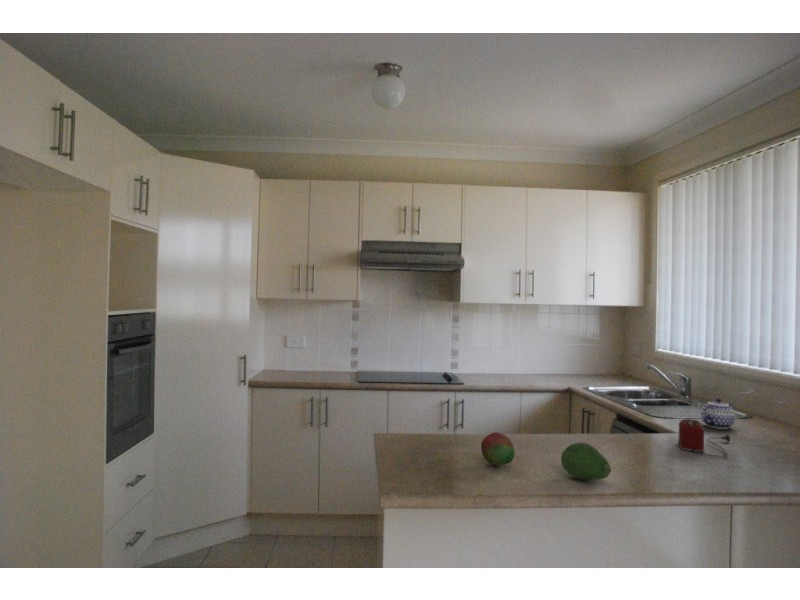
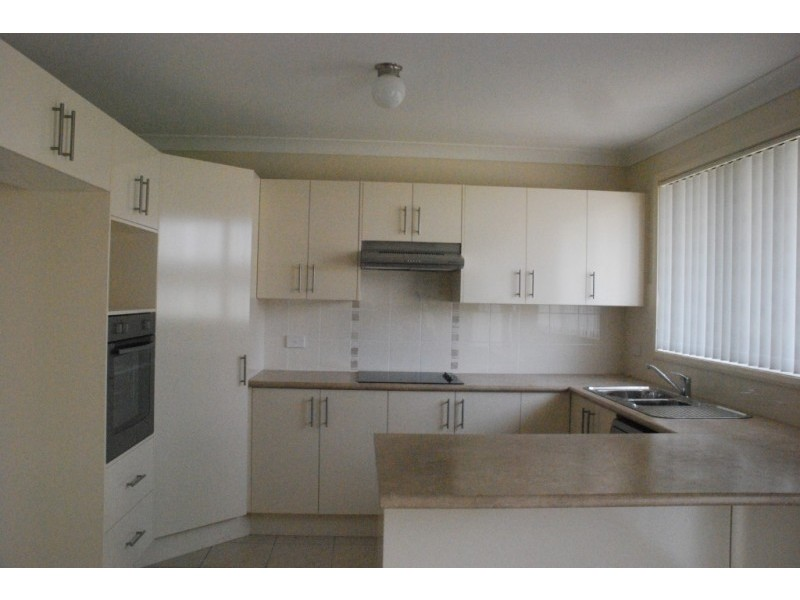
- toaster [677,418,734,458]
- fruit [560,442,612,481]
- teapot [700,397,736,430]
- fruit [480,431,516,467]
